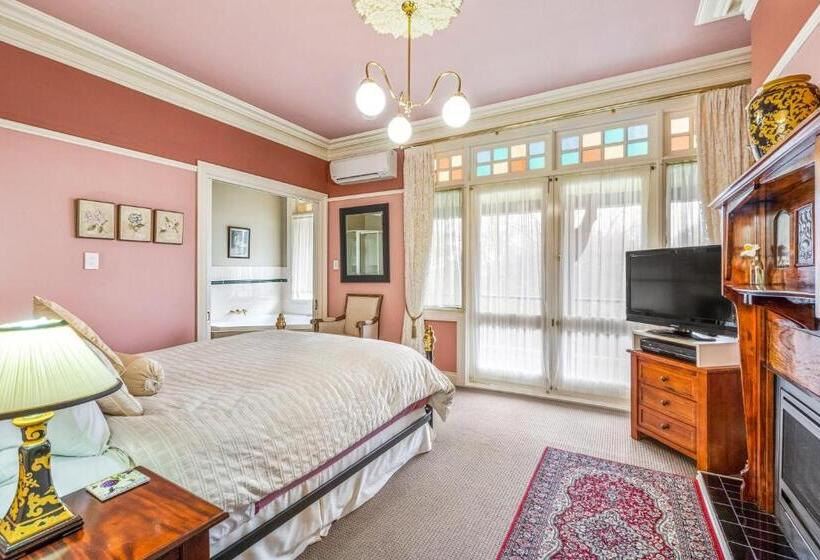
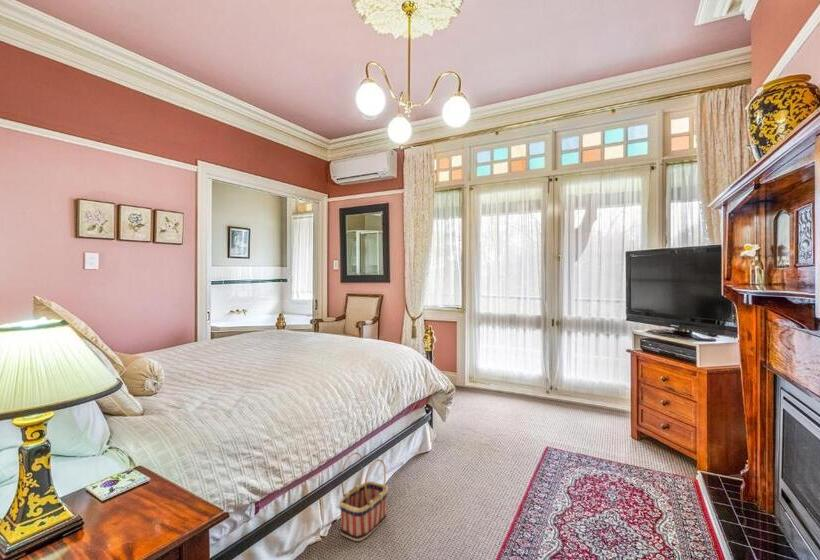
+ basket [338,452,389,542]
